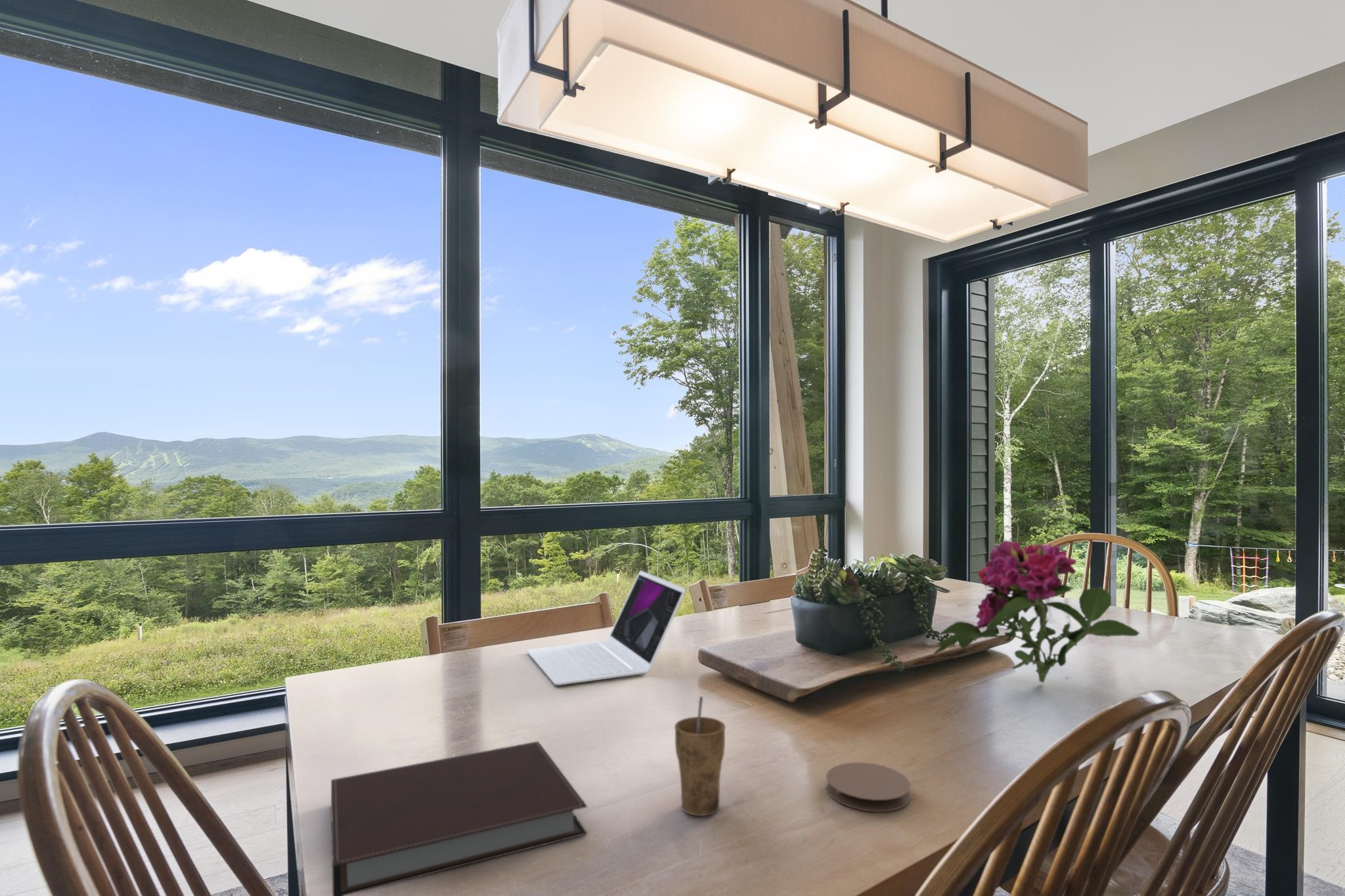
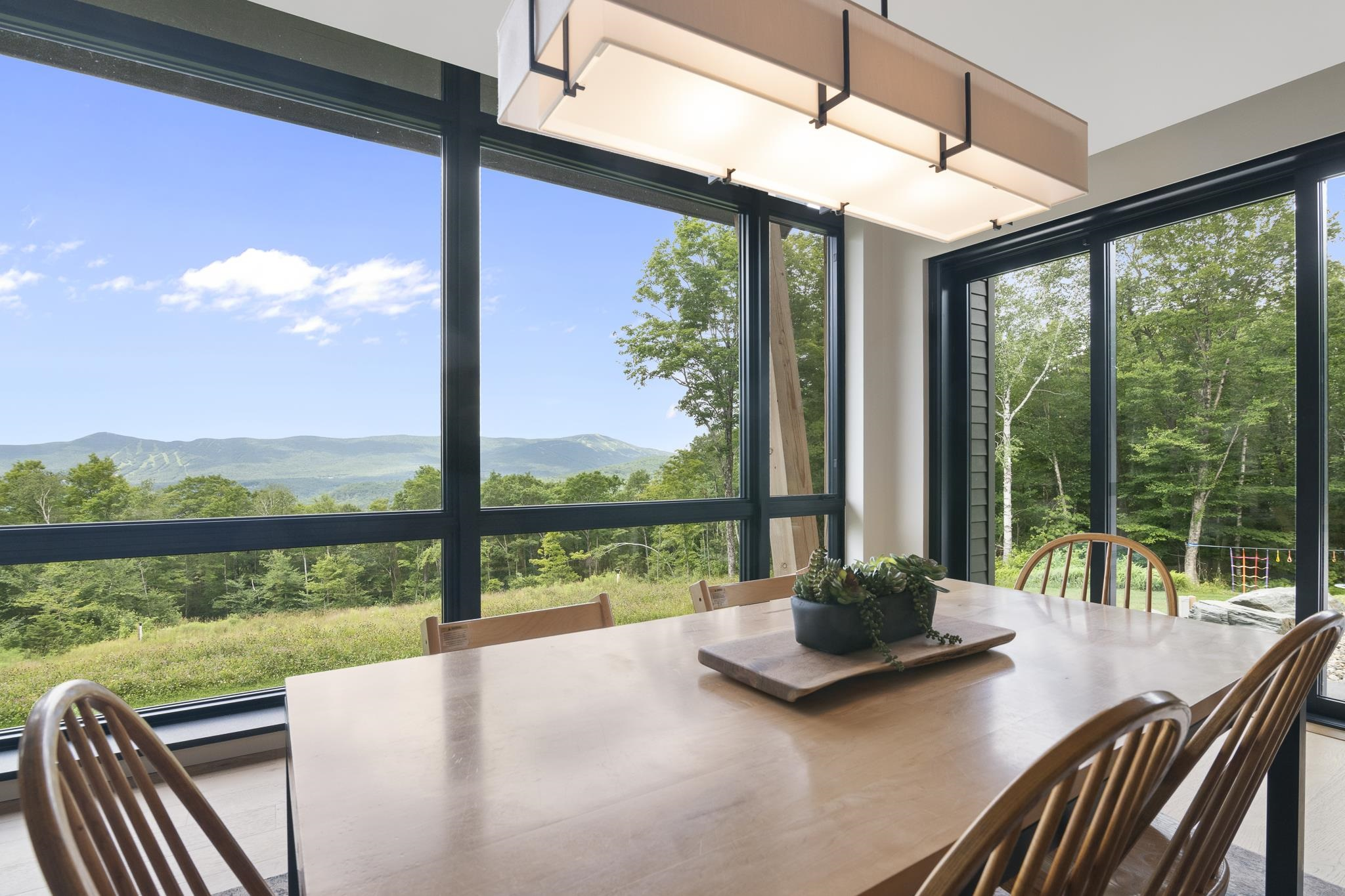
- coaster [826,762,912,812]
- cup [674,696,726,817]
- notebook [330,740,588,896]
- laptop [526,570,686,686]
- flower [933,540,1140,684]
